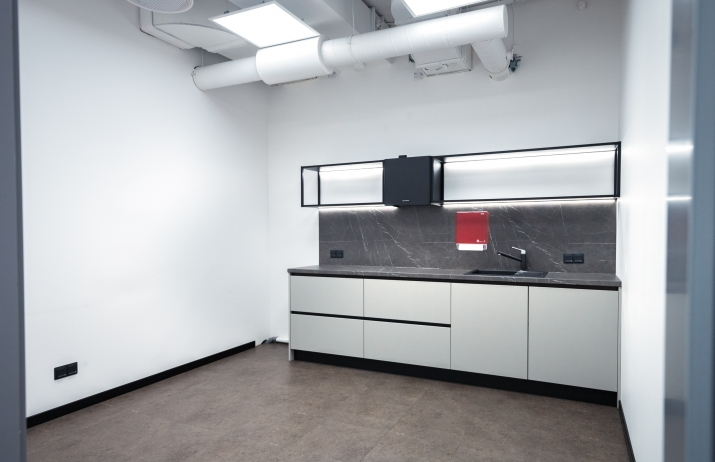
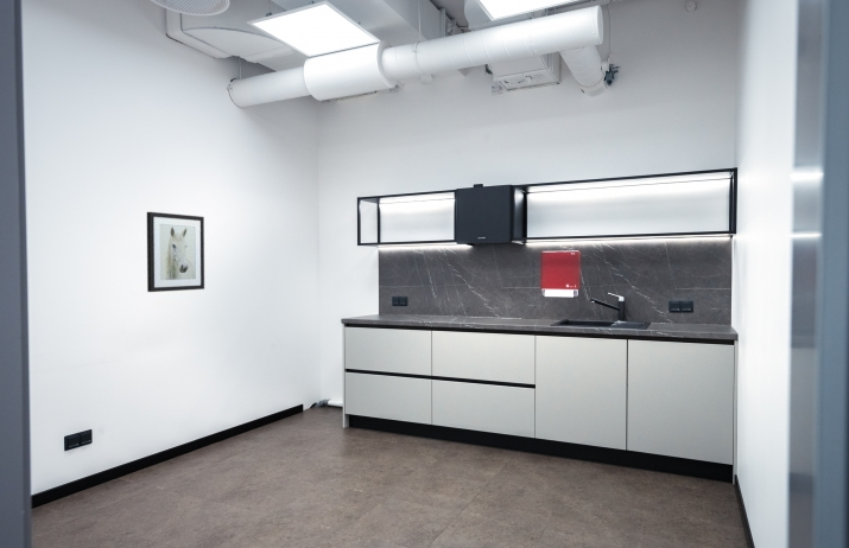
+ wall art [146,211,205,293]
